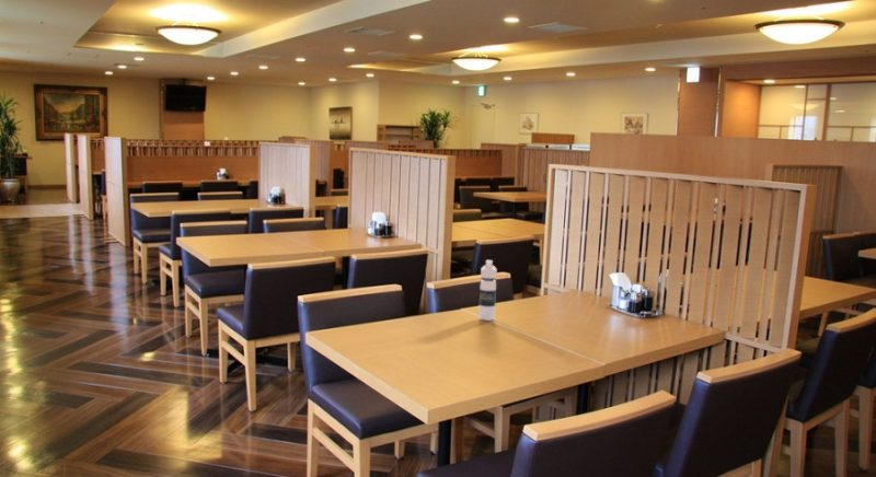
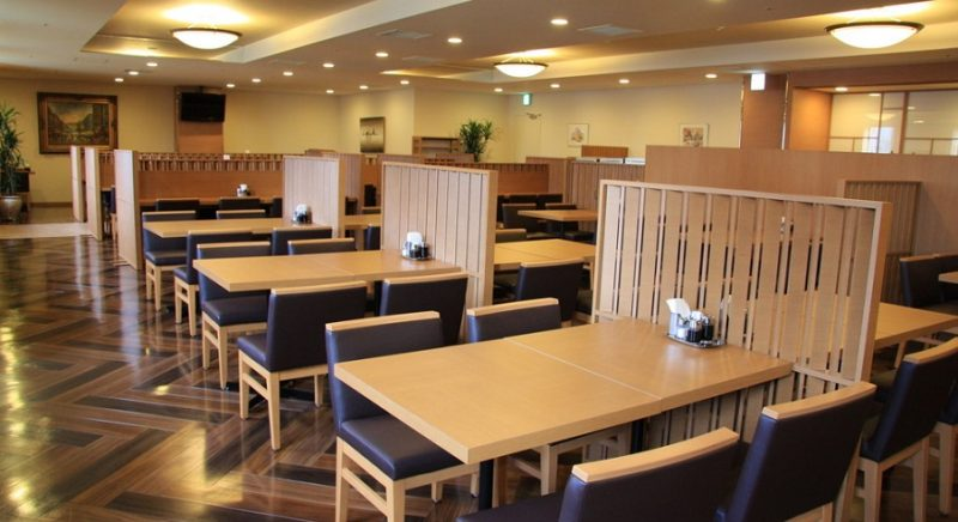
- water bottle [477,259,498,322]
